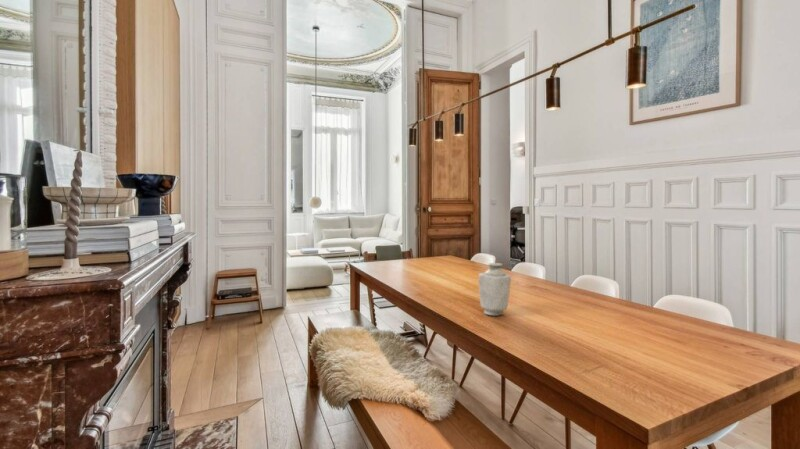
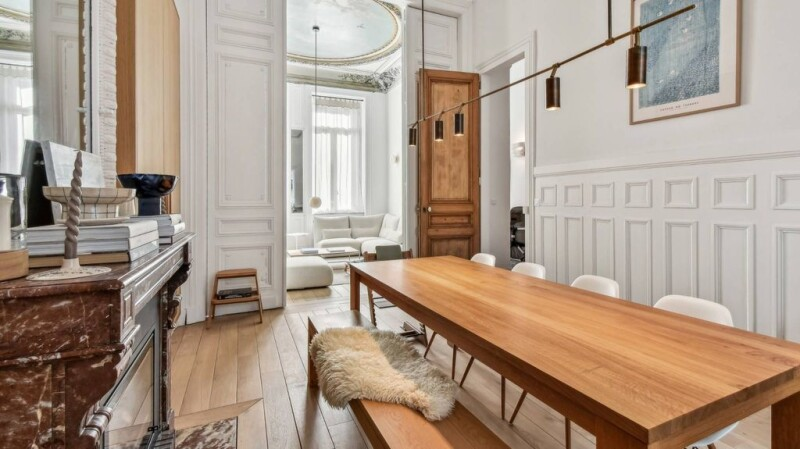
- vase [478,262,512,317]
